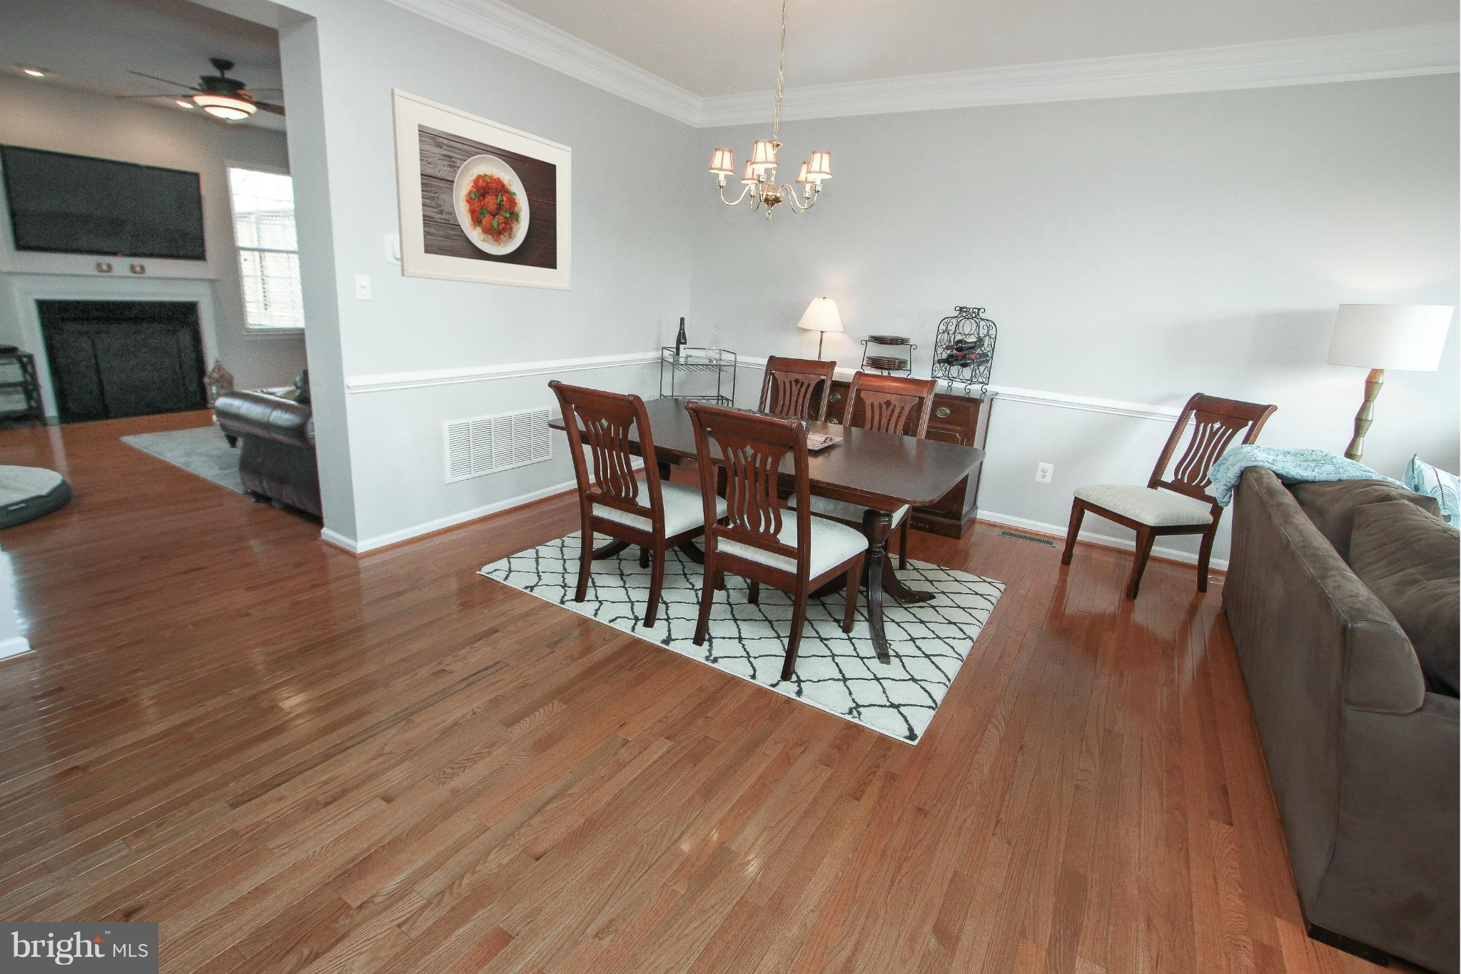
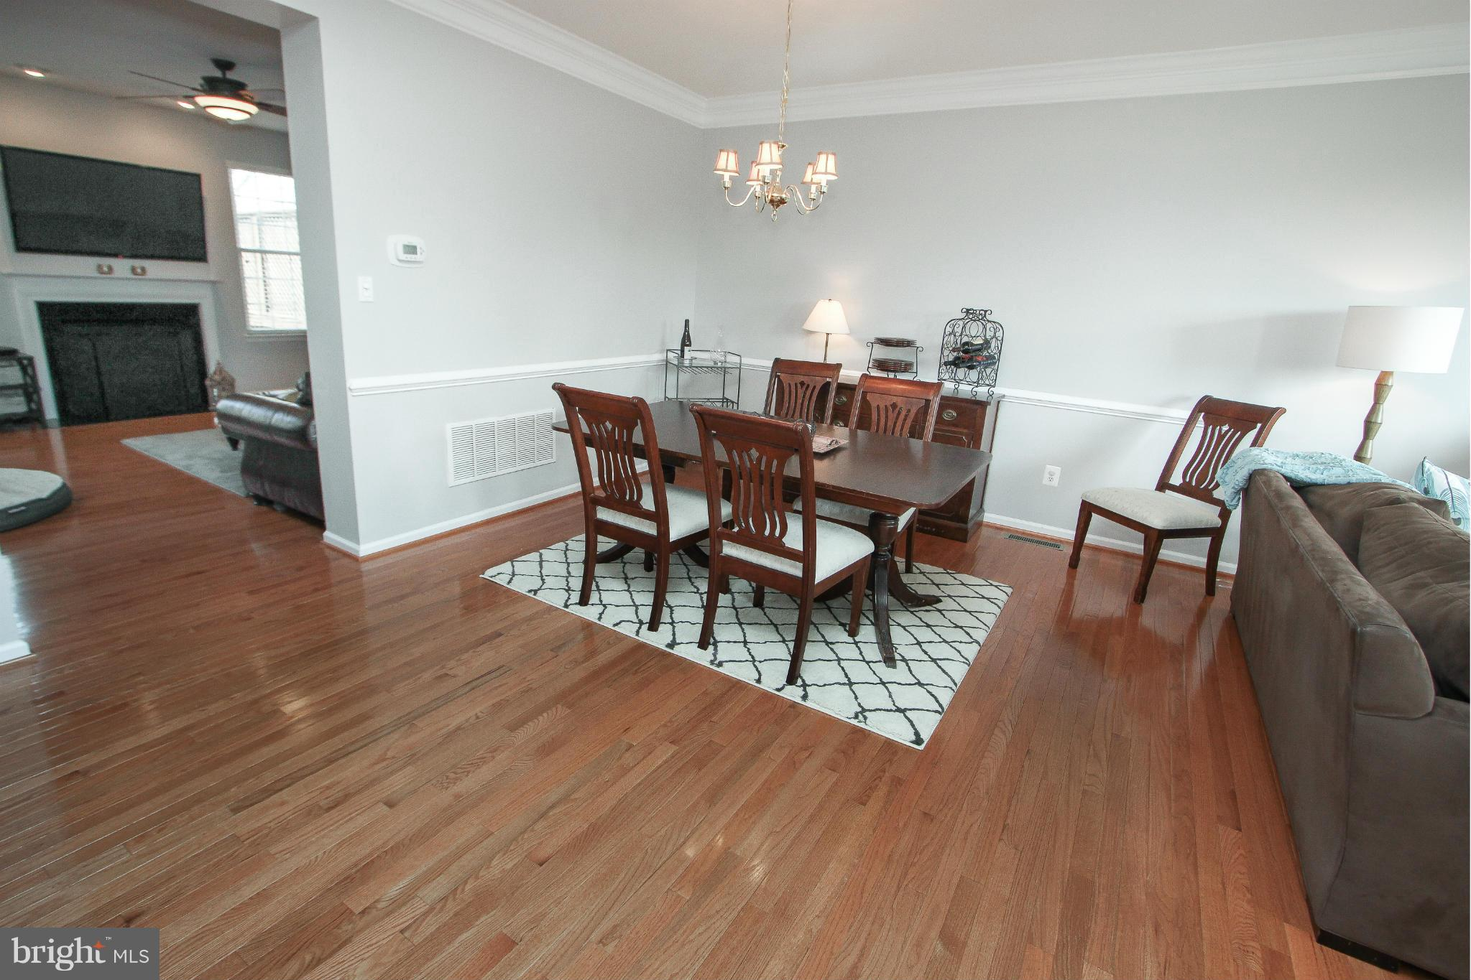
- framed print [390,87,573,291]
